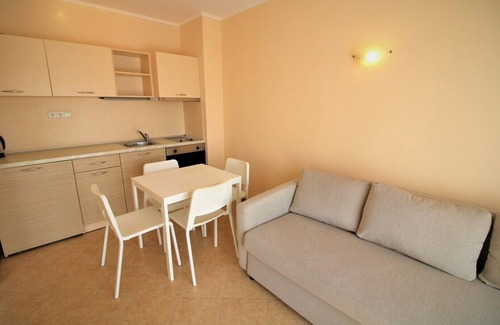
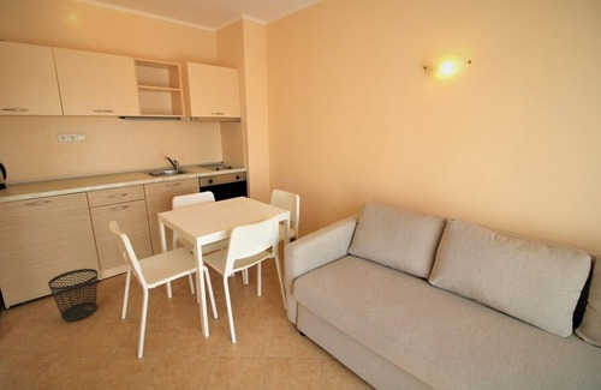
+ wastebasket [47,268,99,323]
